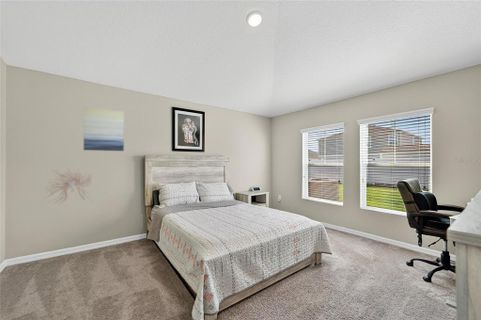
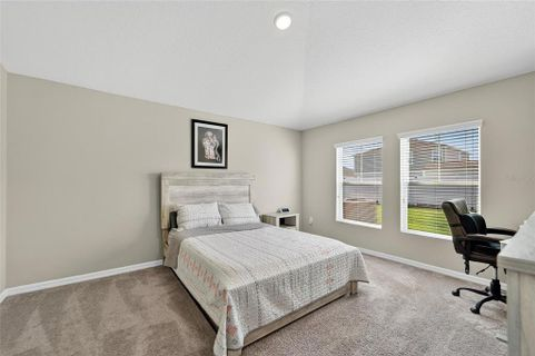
- wall sculpture [43,166,93,205]
- wall art [83,106,125,152]
